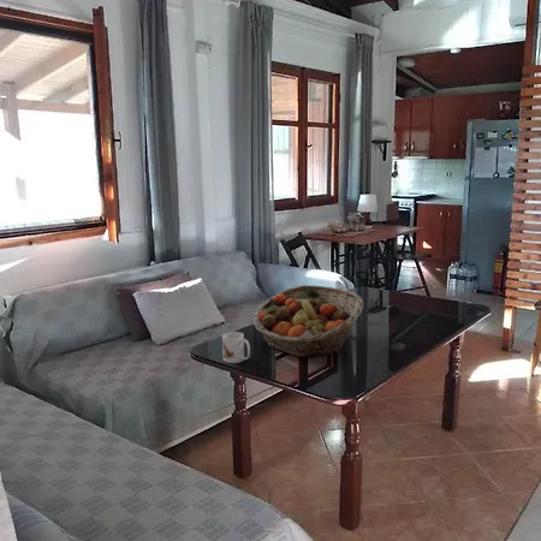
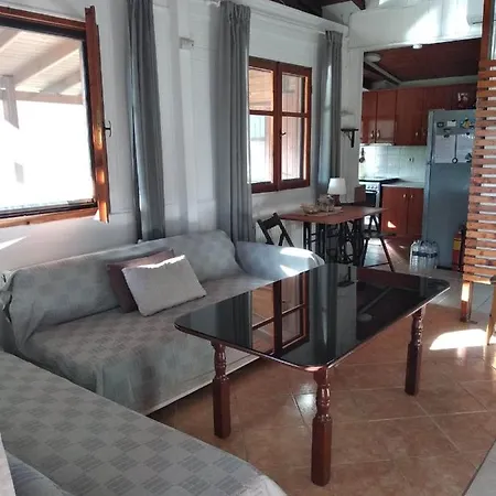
- mug [221,331,251,364]
- fruit basket [252,284,364,358]
